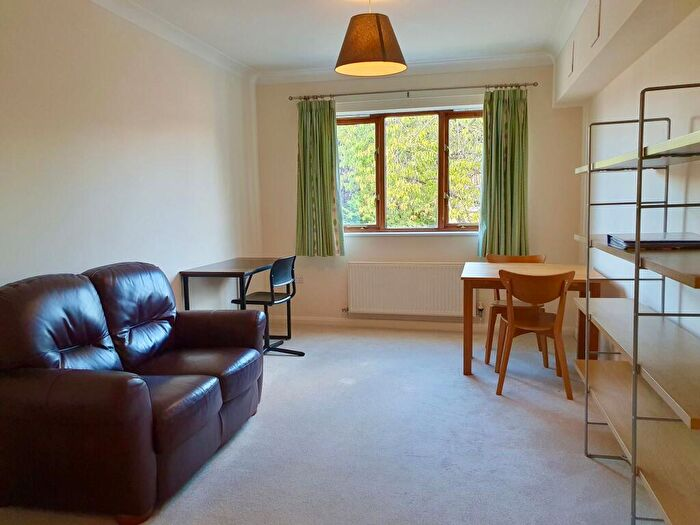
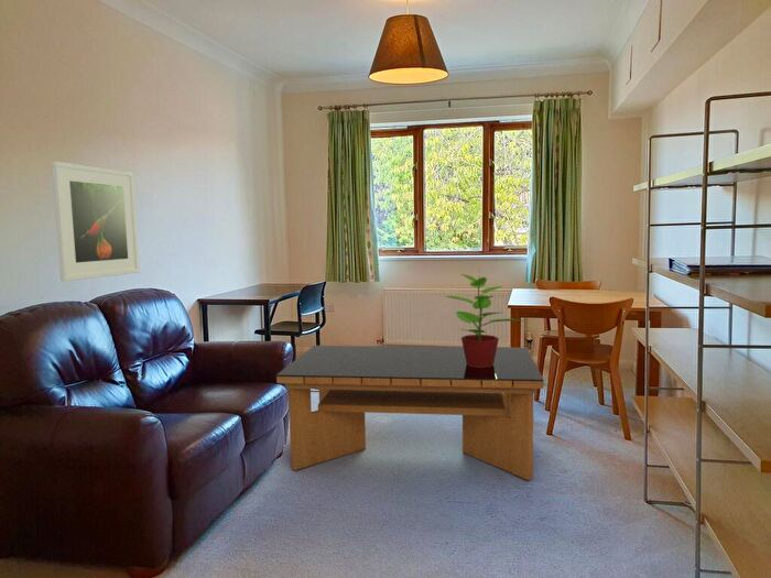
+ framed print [51,161,141,282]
+ potted plant [444,269,525,368]
+ coffee table [275,345,545,481]
